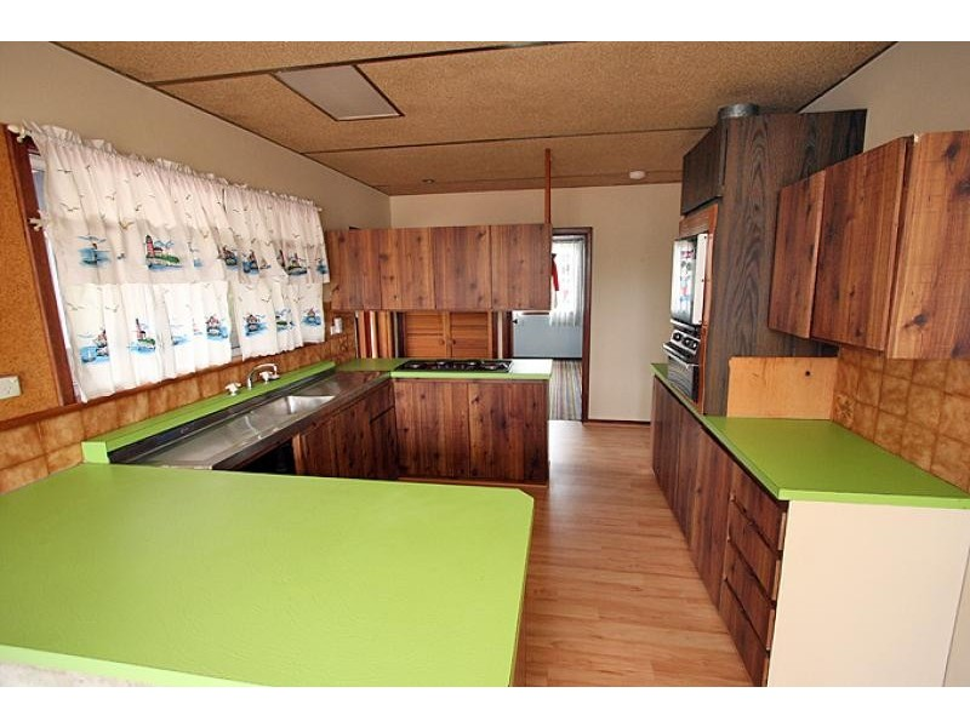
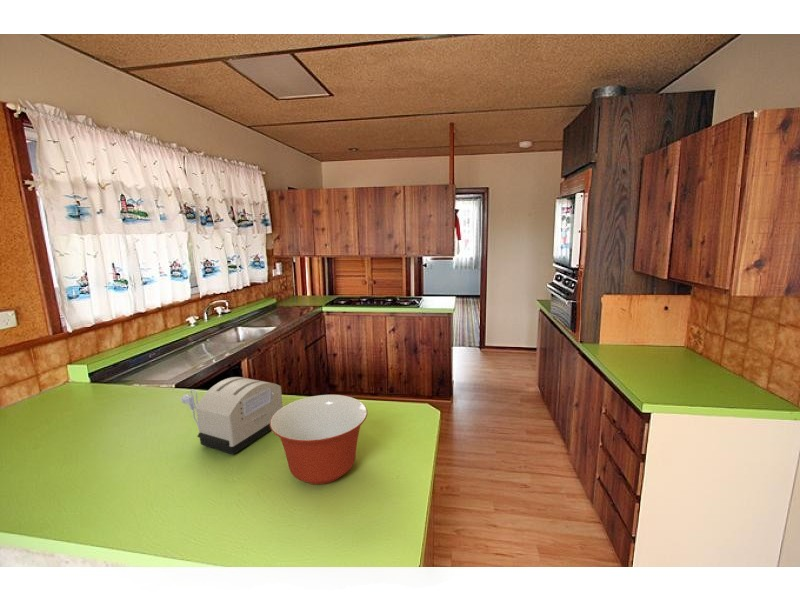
+ toaster [179,376,284,455]
+ mixing bowl [270,394,368,485]
